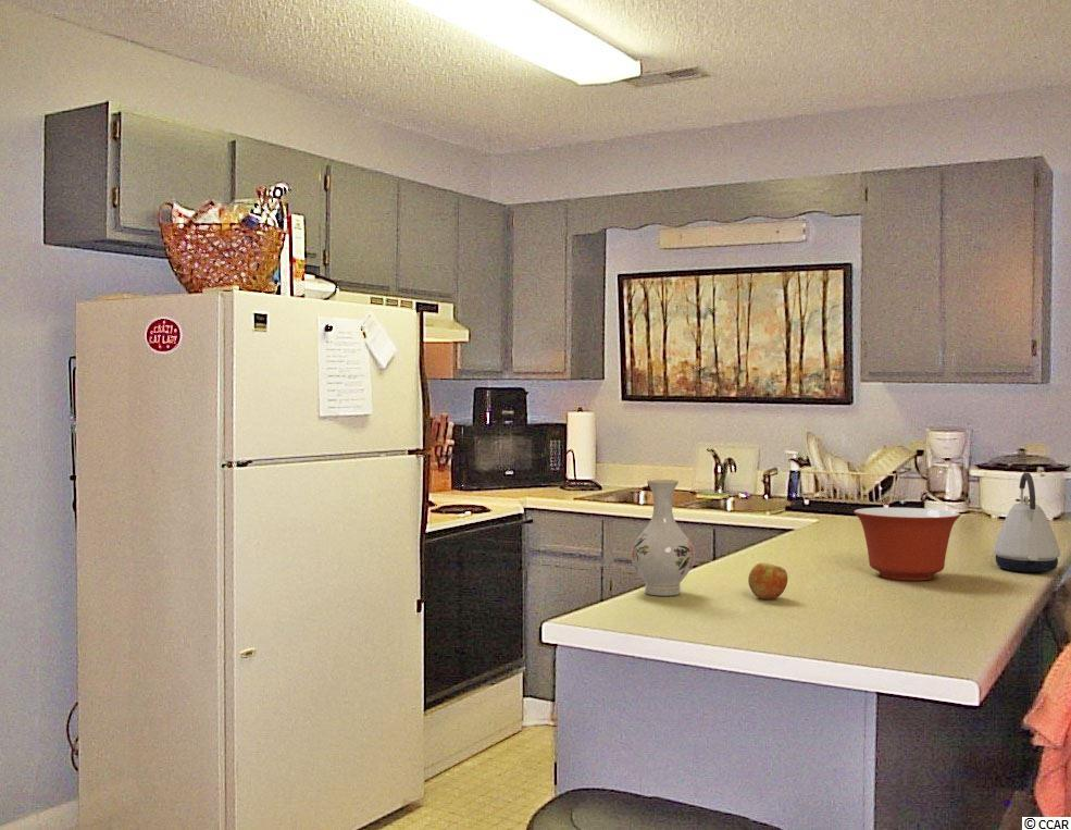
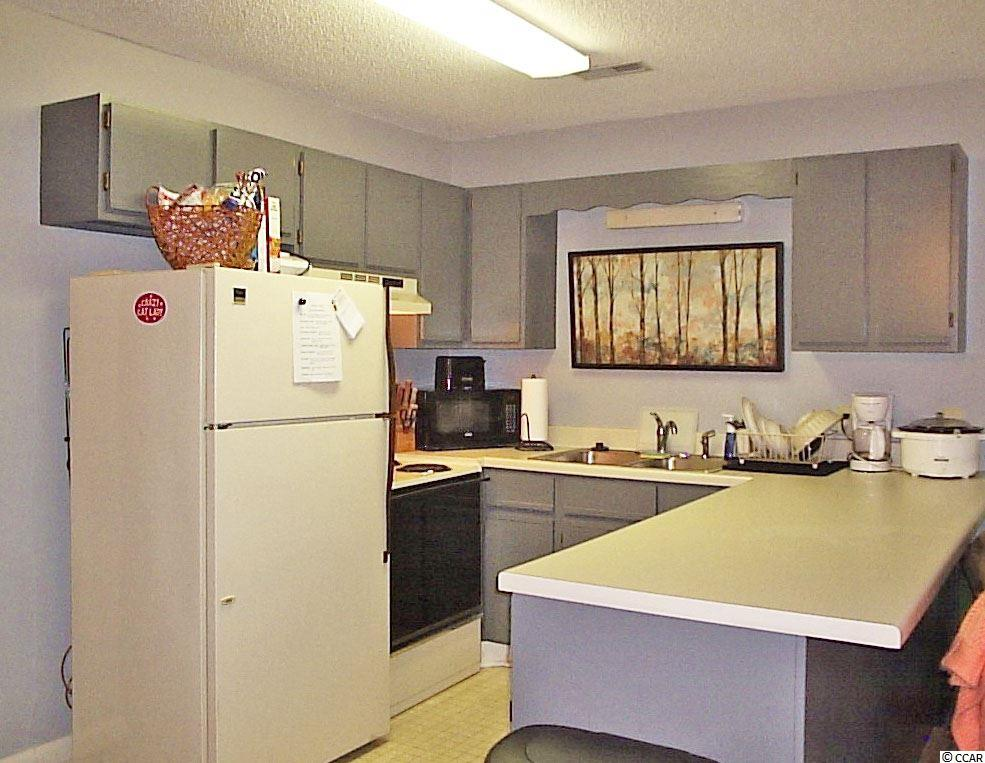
- kettle [992,472,1061,573]
- apple [747,561,788,600]
- vase [630,479,696,597]
- mixing bowl [854,507,962,582]
